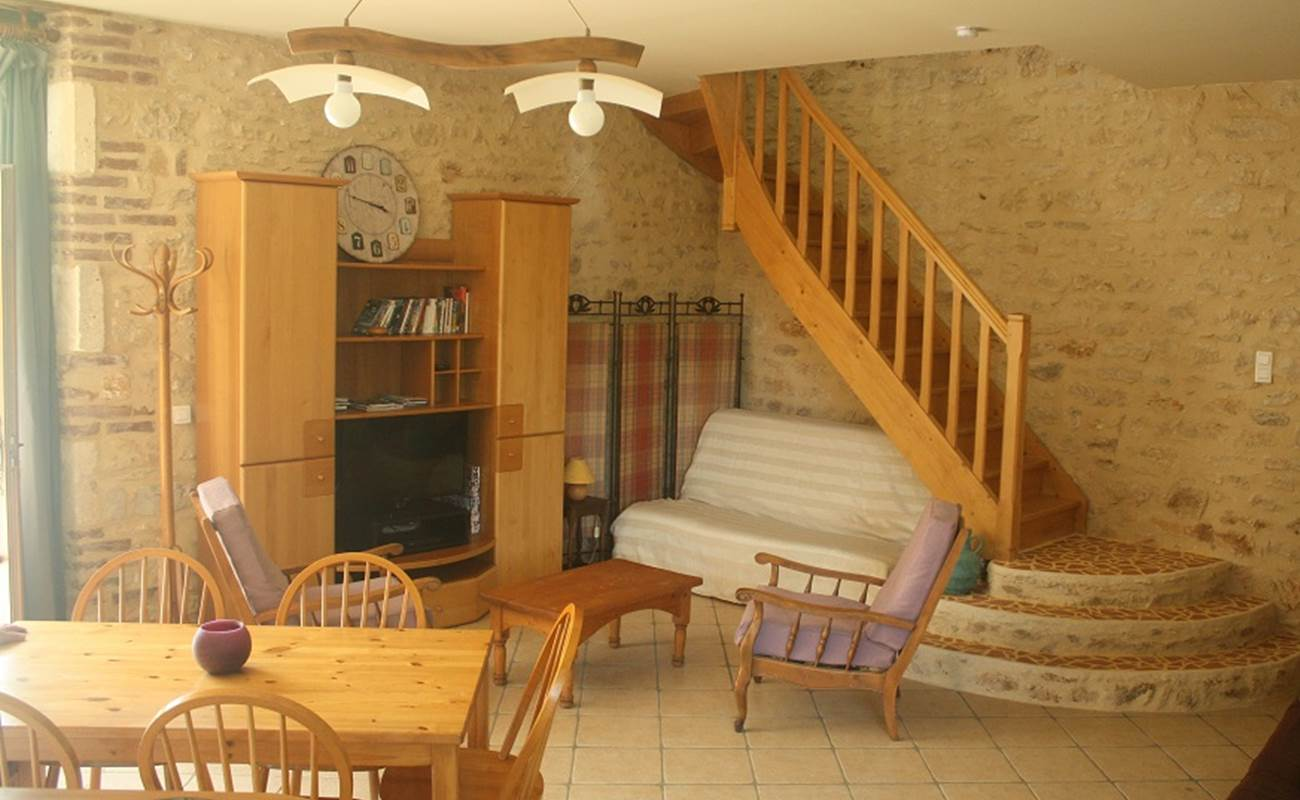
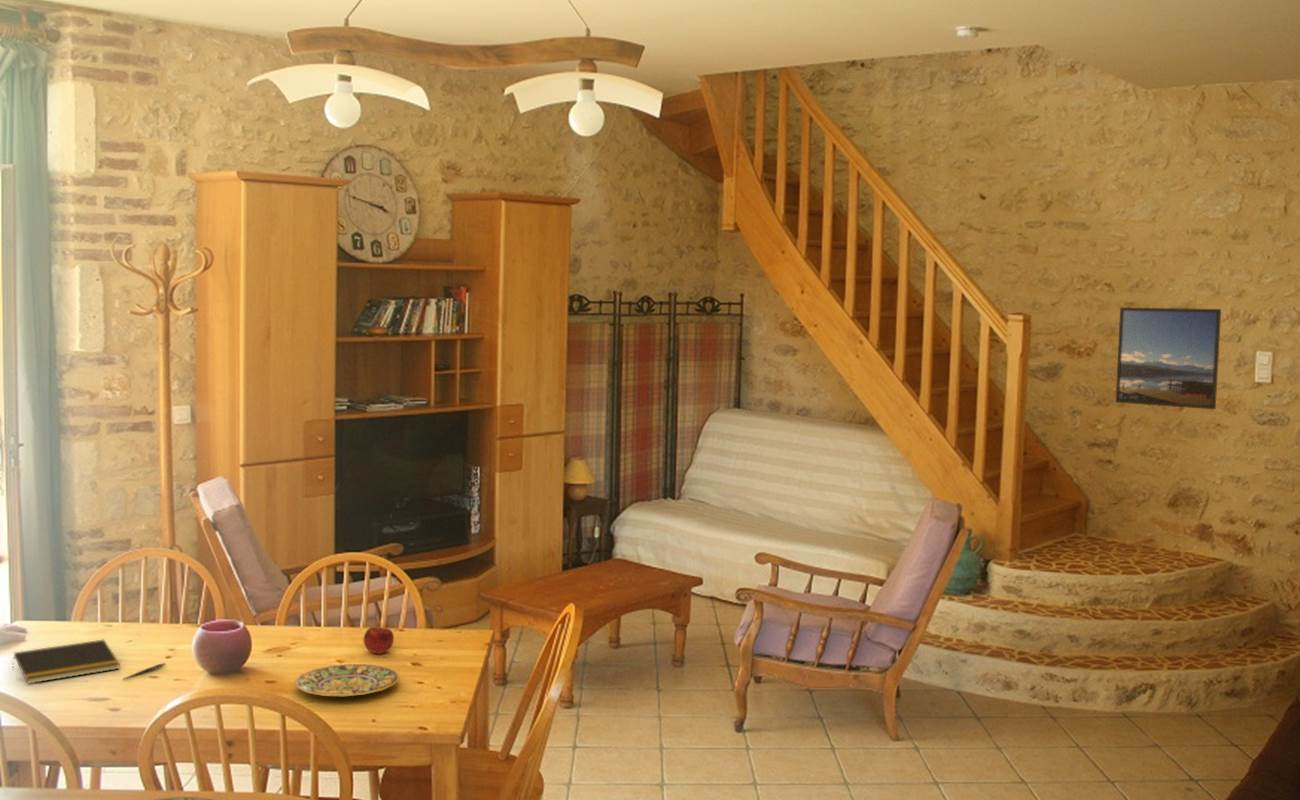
+ fruit [363,623,395,655]
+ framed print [1115,307,1222,410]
+ notepad [11,639,121,685]
+ plate [294,663,400,697]
+ pen [122,662,167,681]
